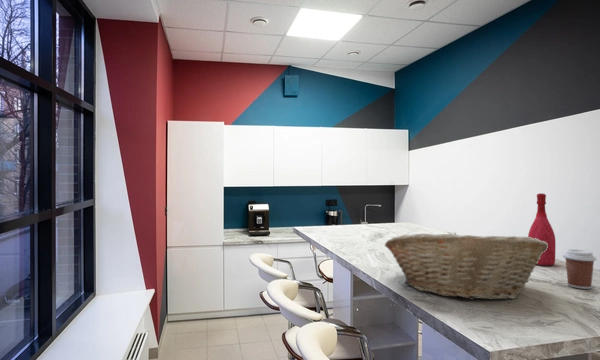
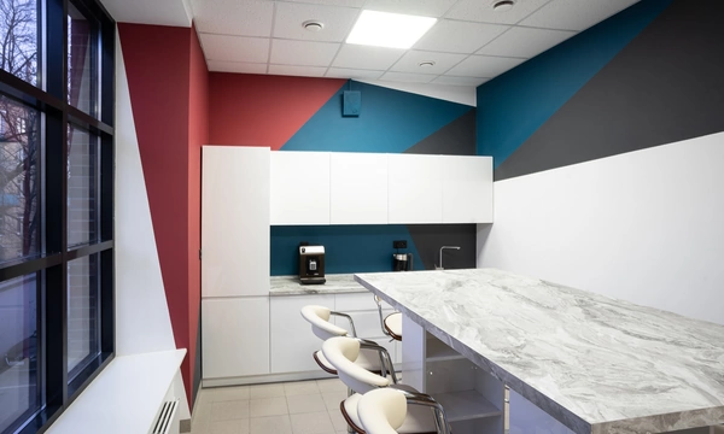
- fruit basket [384,231,548,301]
- wine bottle [527,192,557,266]
- coffee cup [562,248,597,290]
